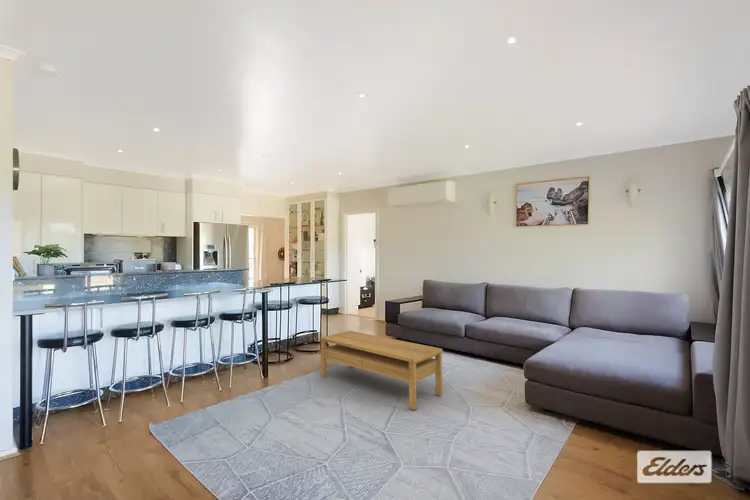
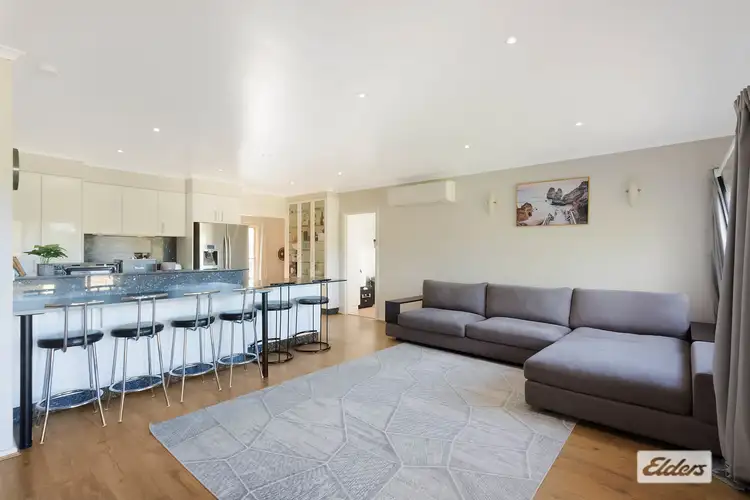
- coffee table [319,330,443,411]
